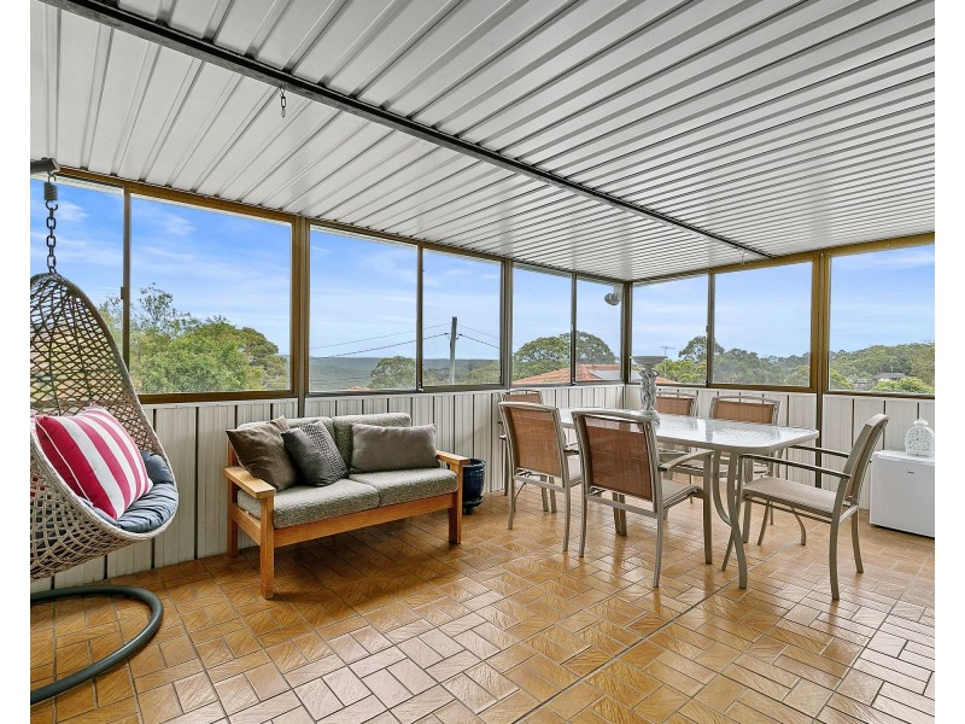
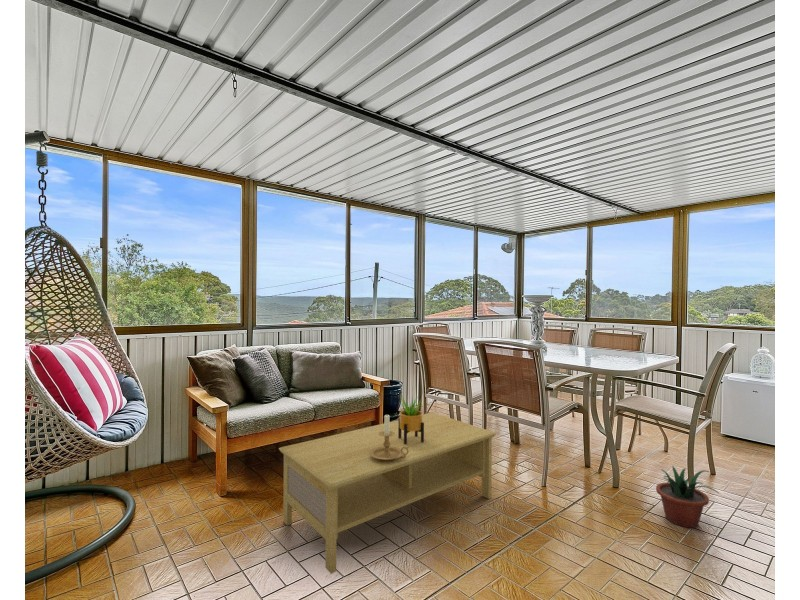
+ potted plant [655,465,720,529]
+ candle holder [369,414,409,460]
+ potted plant [398,395,424,445]
+ coffee table [278,411,497,574]
